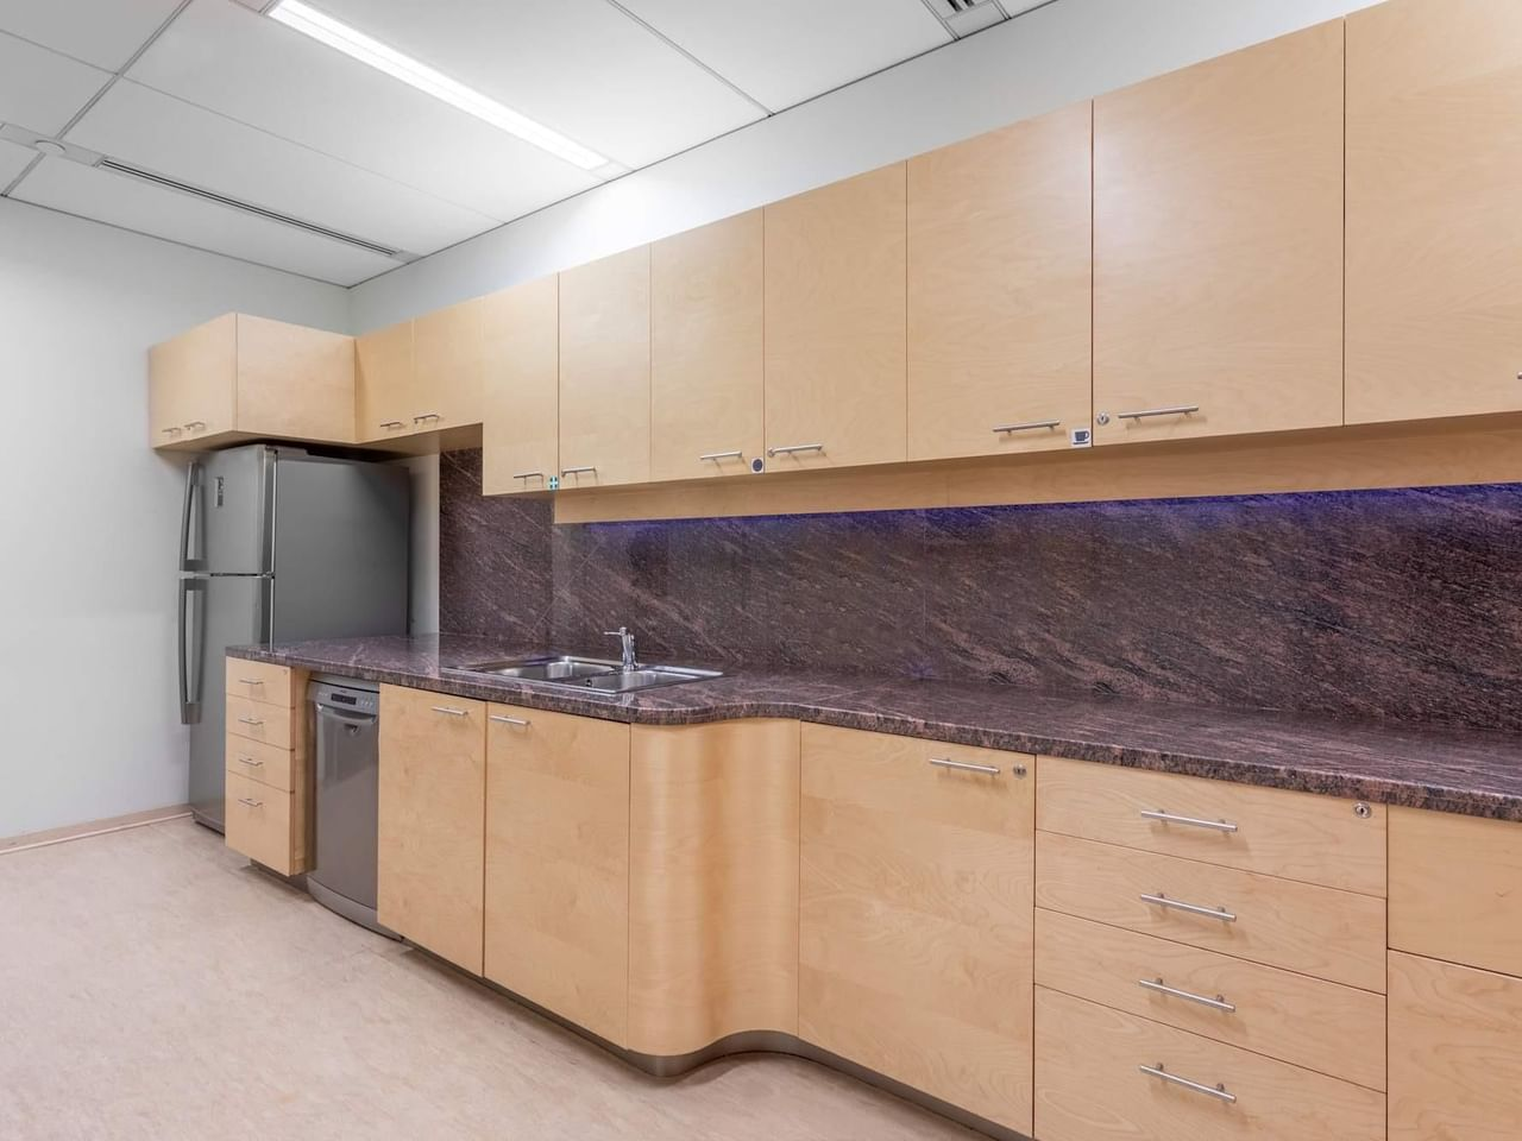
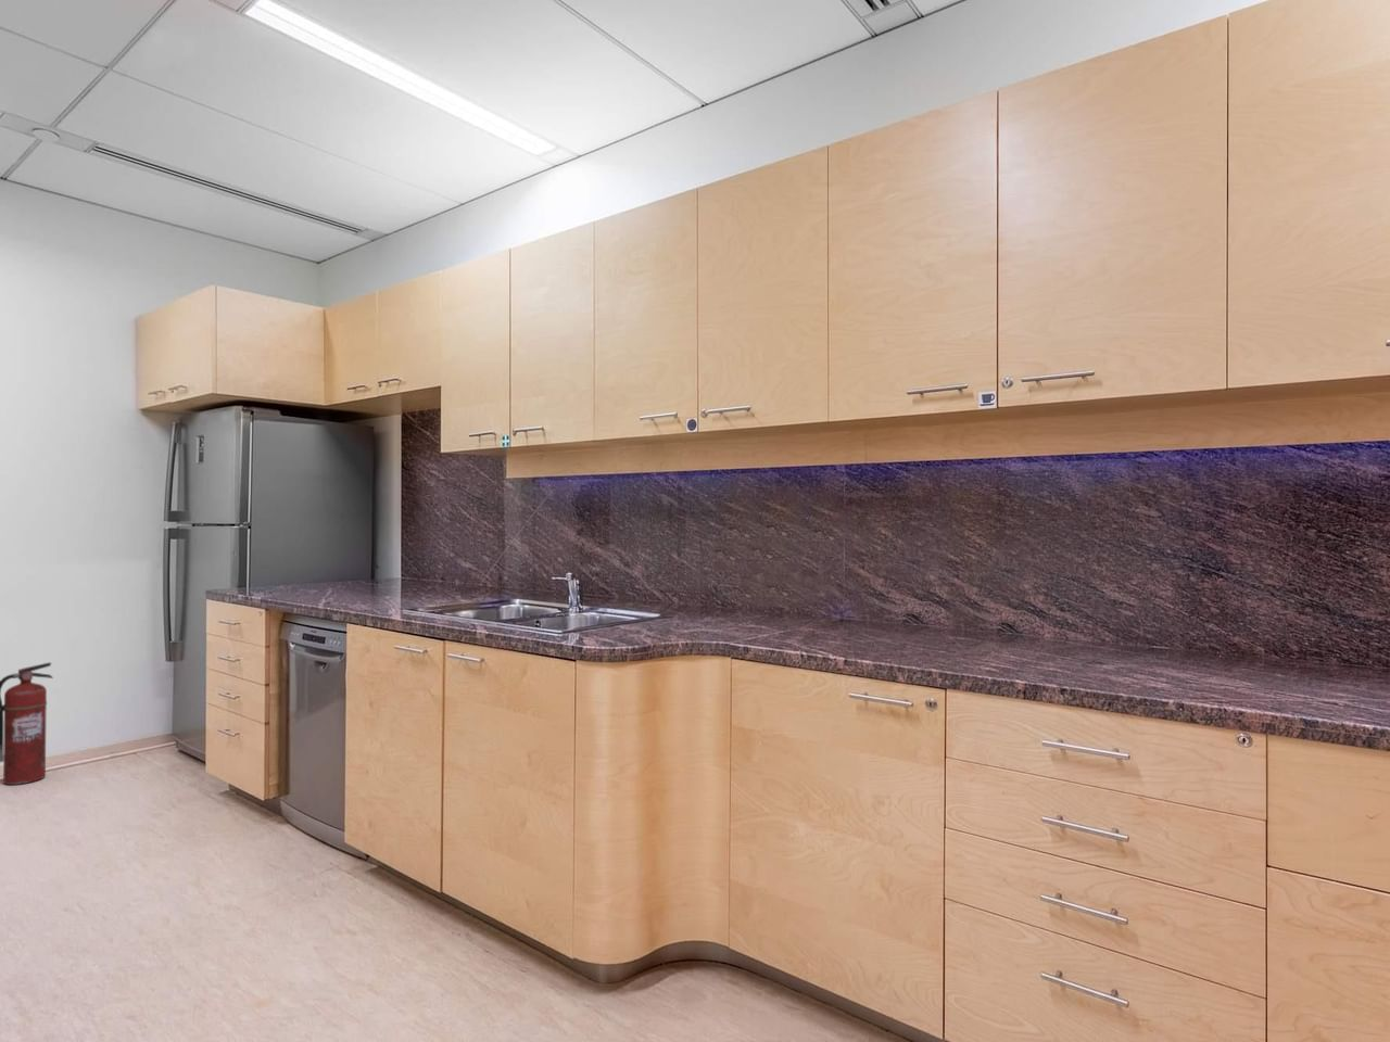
+ fire extinguisher [0,661,55,786]
